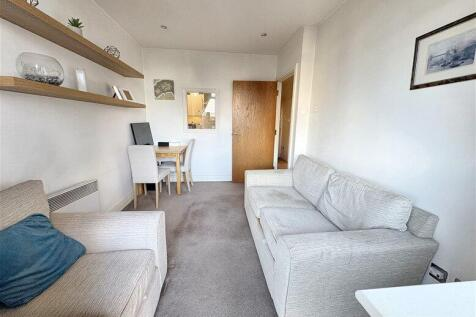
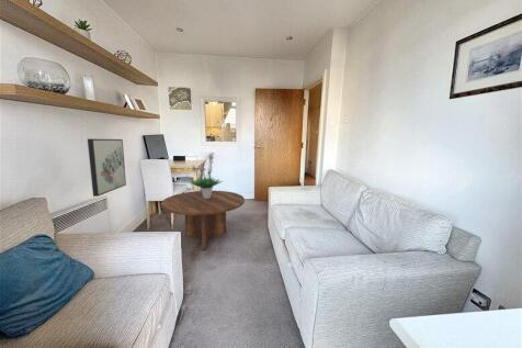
+ coffee table [160,190,246,250]
+ potted plant [189,154,223,199]
+ wall art [87,138,127,198]
